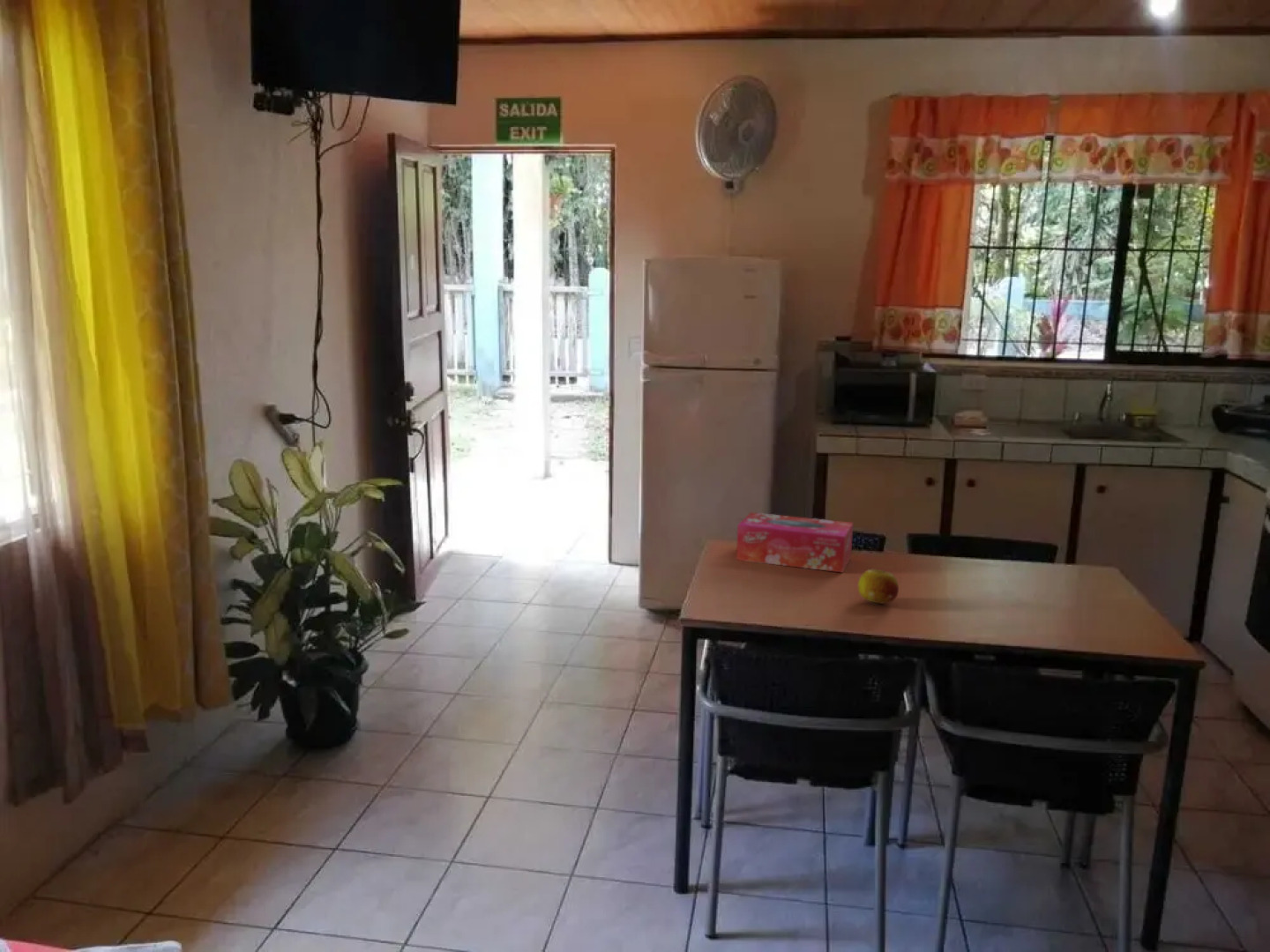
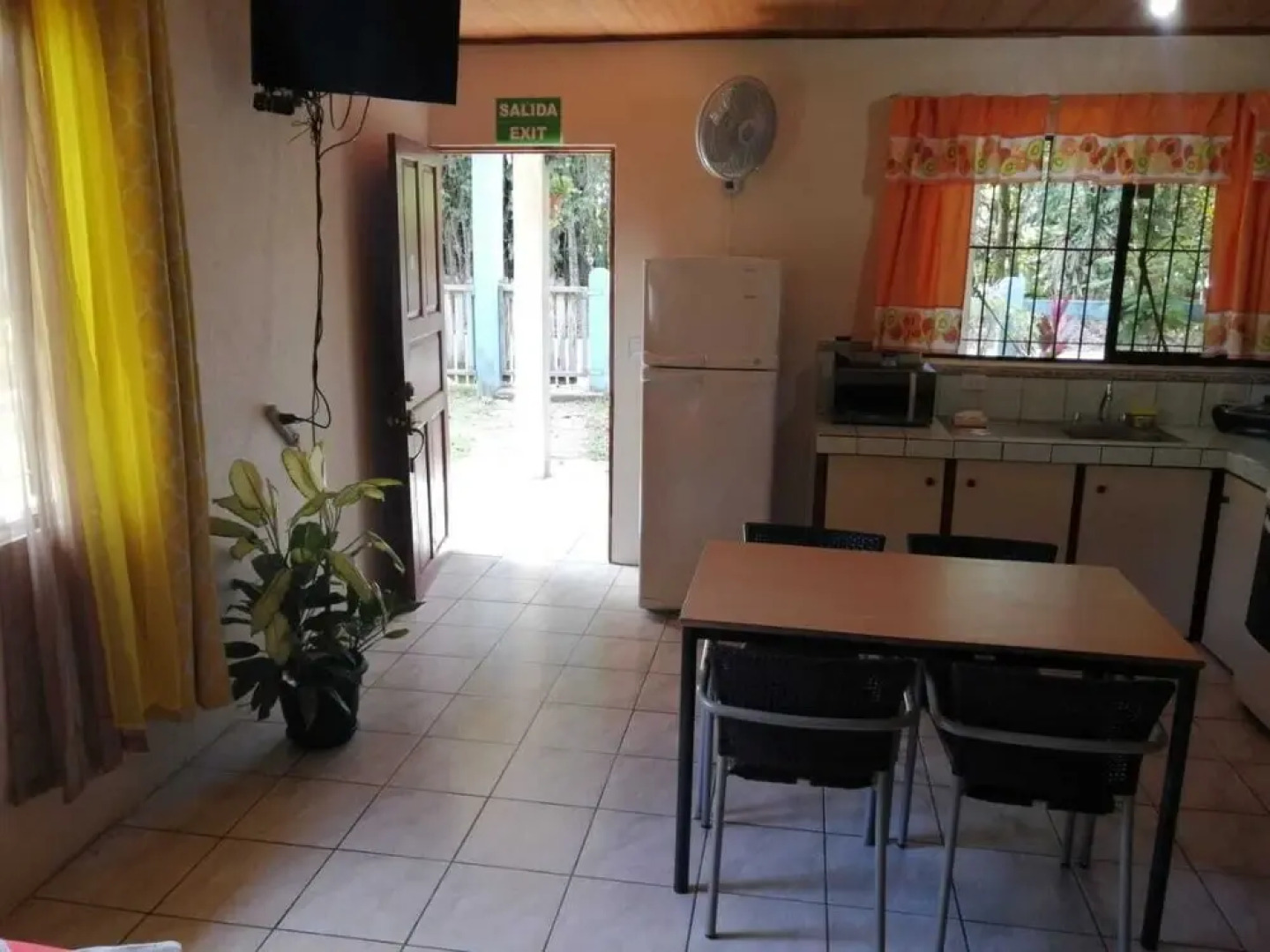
- fruit [857,569,900,605]
- tissue box [736,511,854,573]
